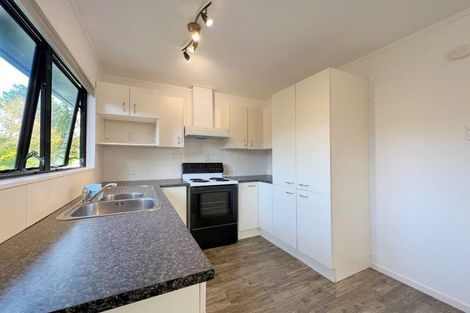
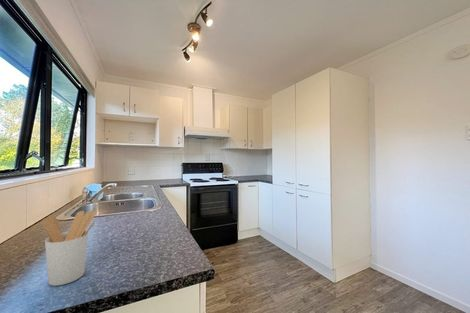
+ utensil holder [41,210,97,287]
